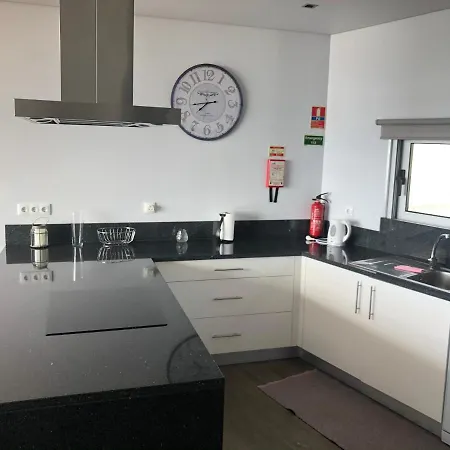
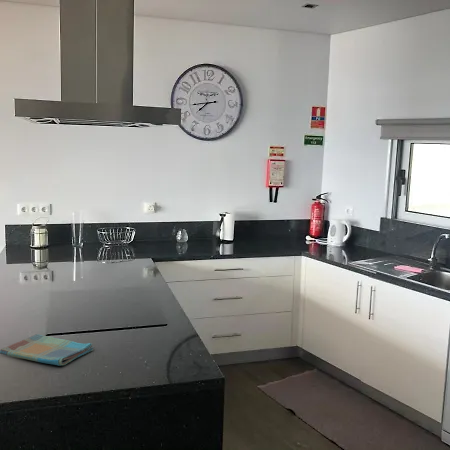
+ dish towel [0,333,95,367]
